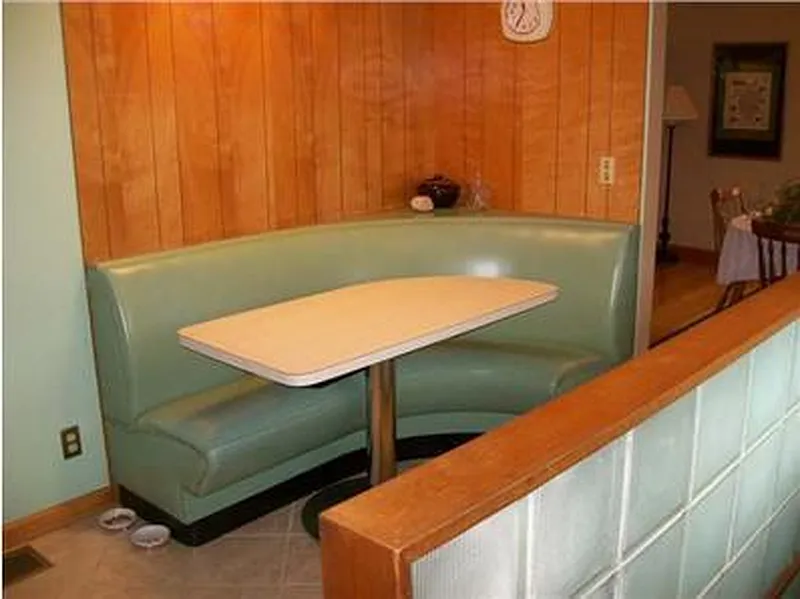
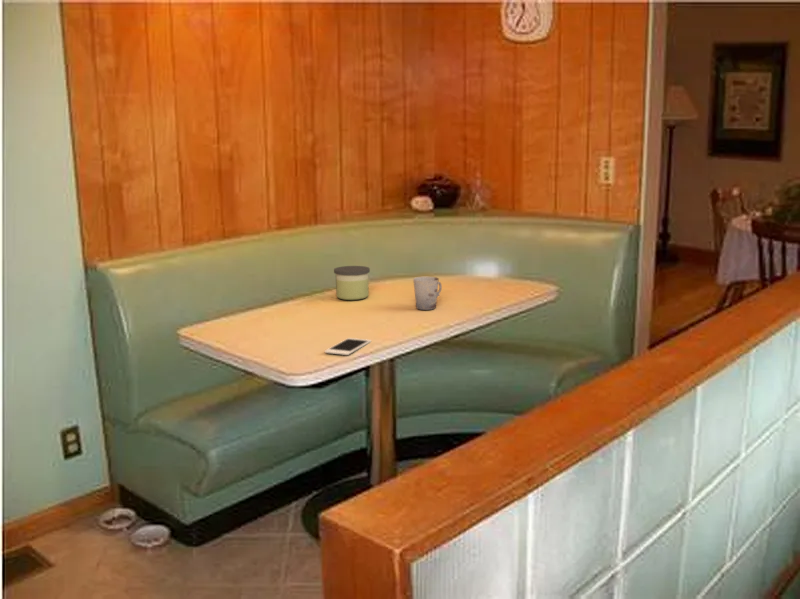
+ candle [333,265,371,301]
+ cell phone [324,337,372,356]
+ cup [412,276,443,311]
